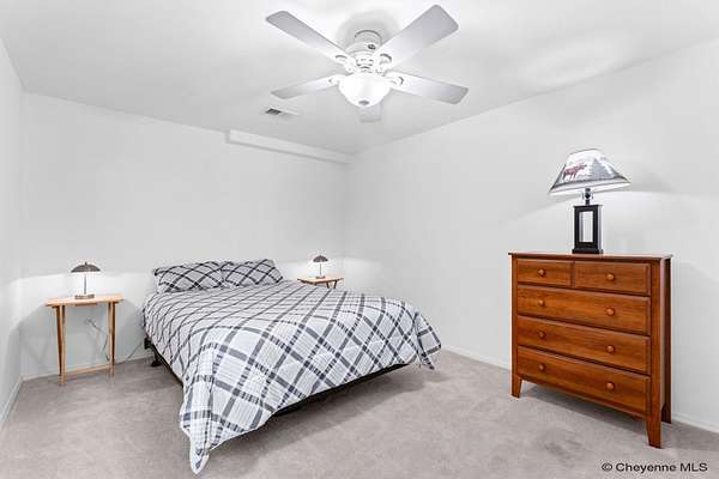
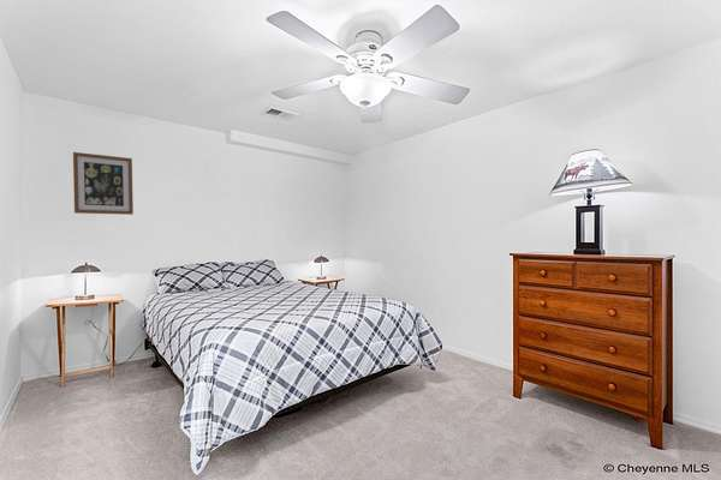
+ wall art [72,151,135,216]
